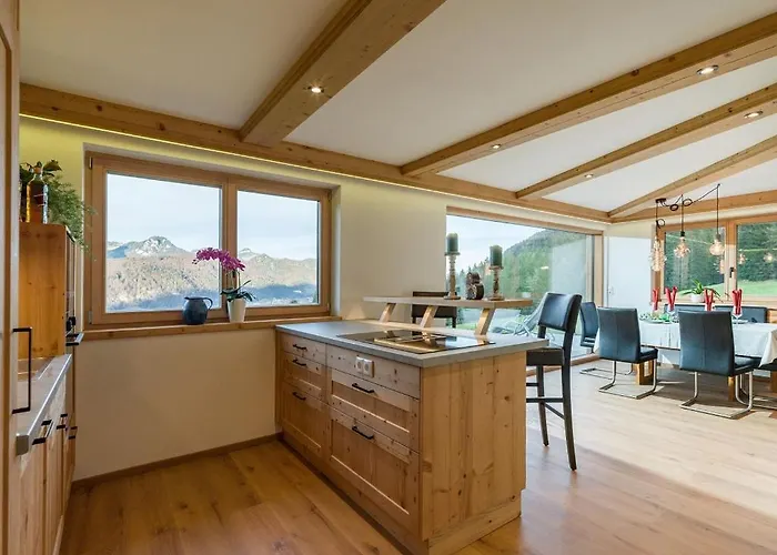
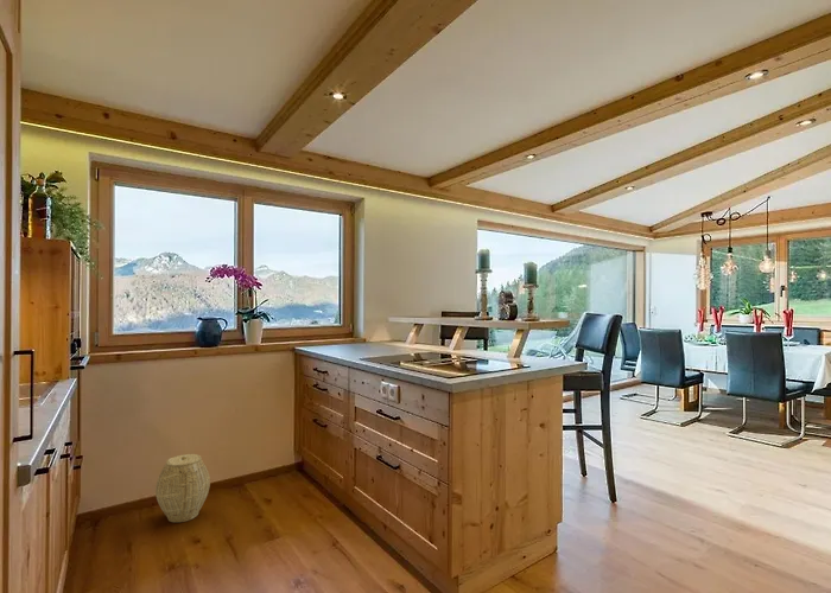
+ woven basket [154,453,211,523]
